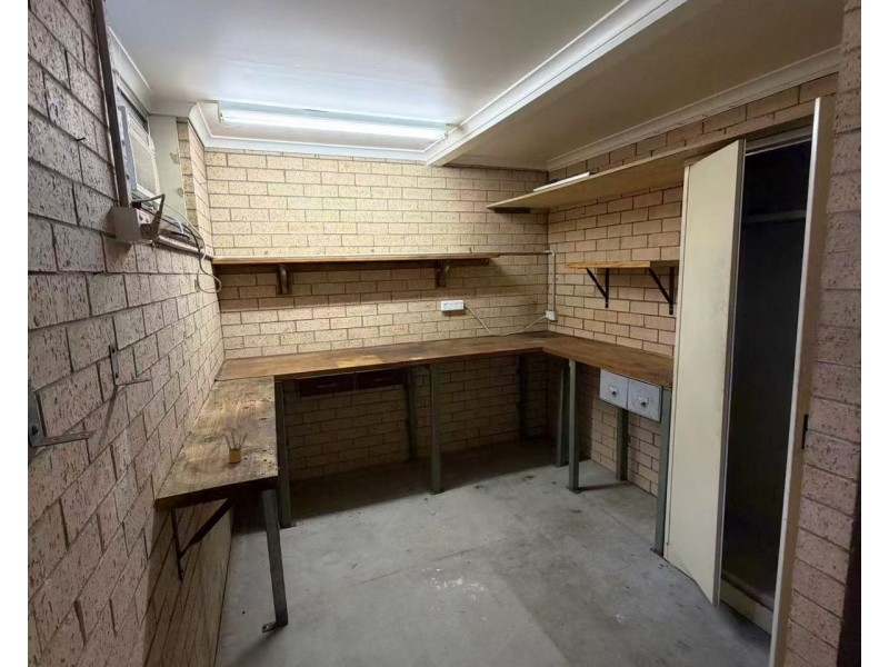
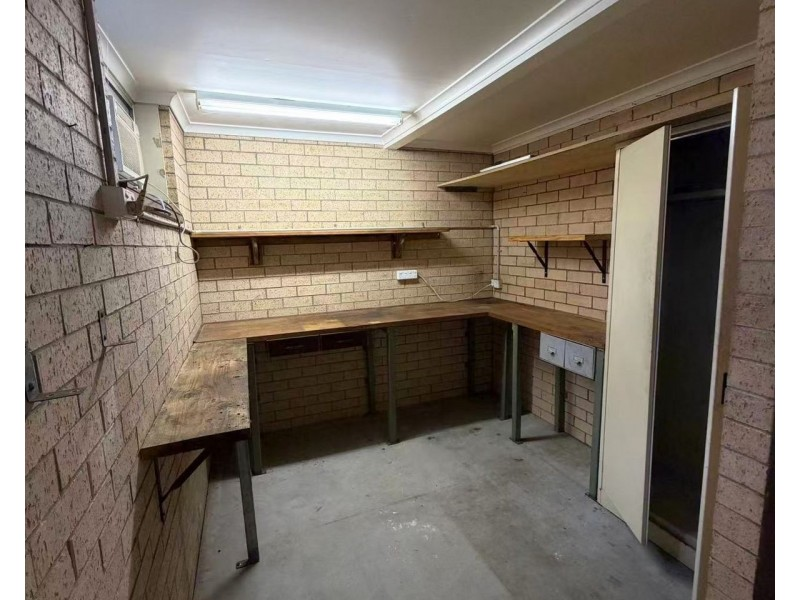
- pencil box [222,431,249,464]
